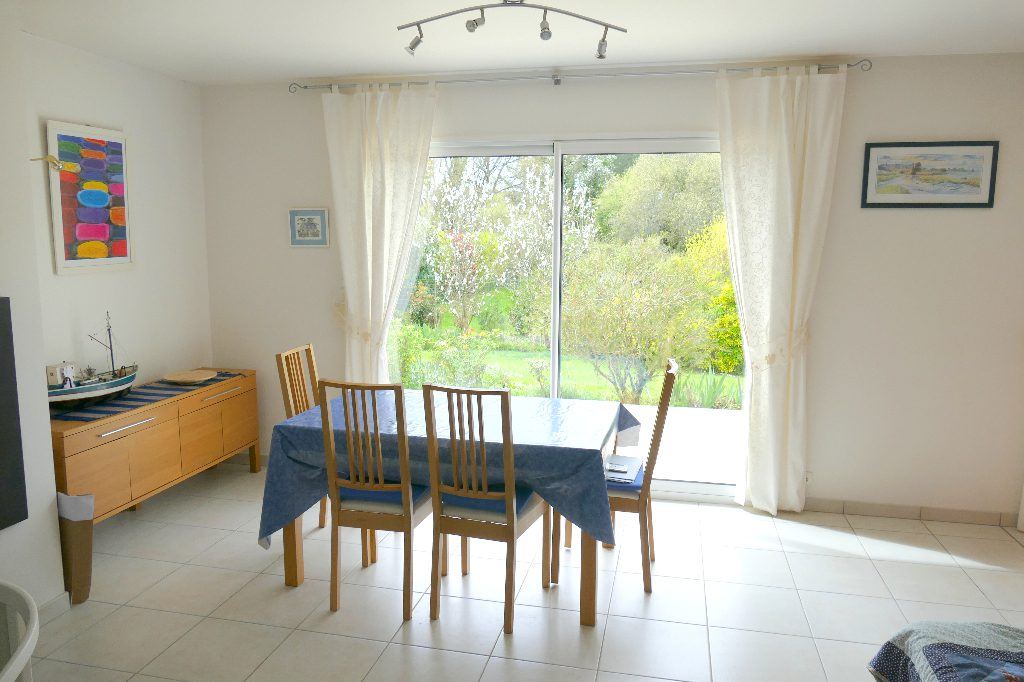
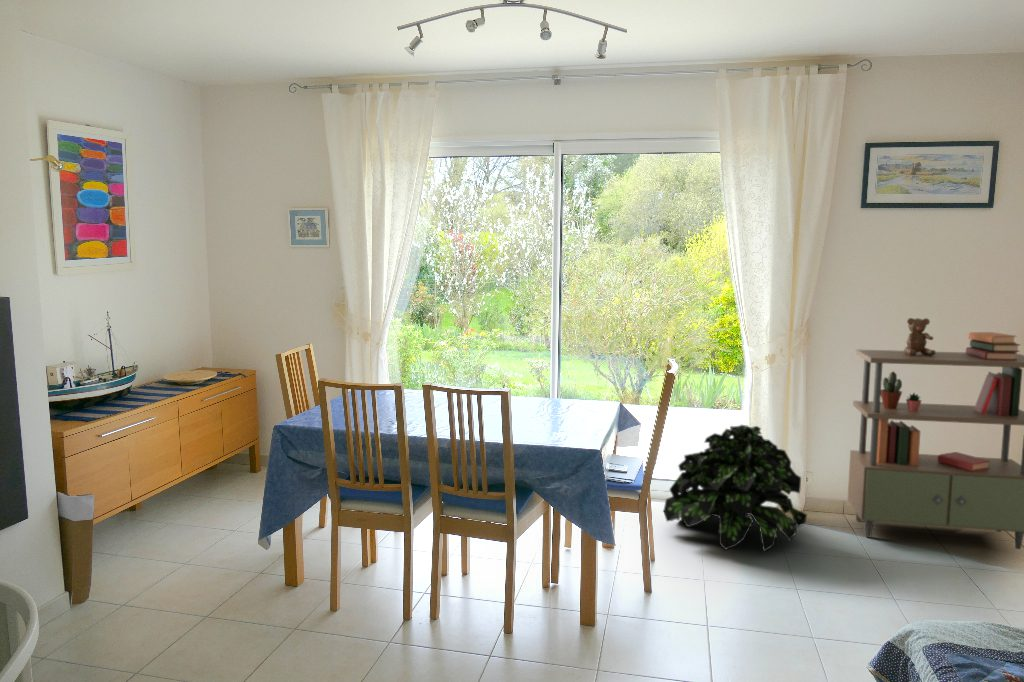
+ shelving unit [847,317,1024,550]
+ potted plant [662,424,808,553]
